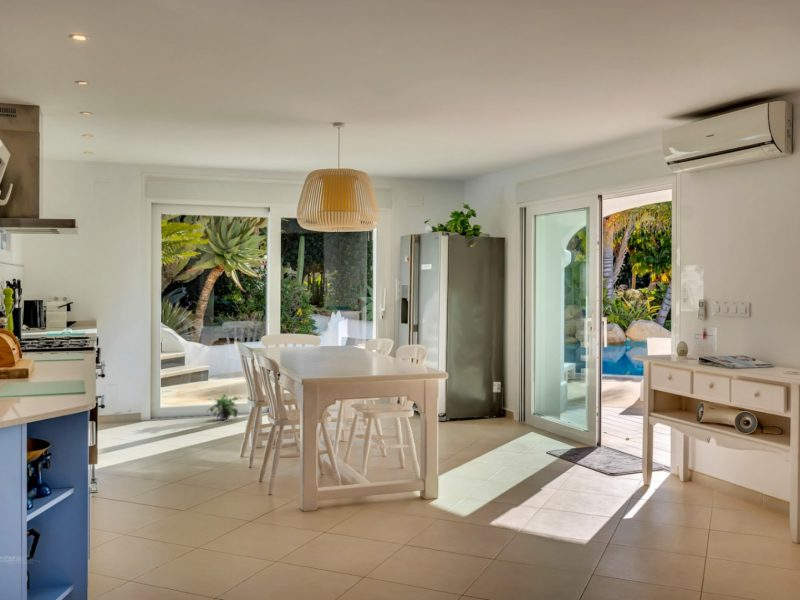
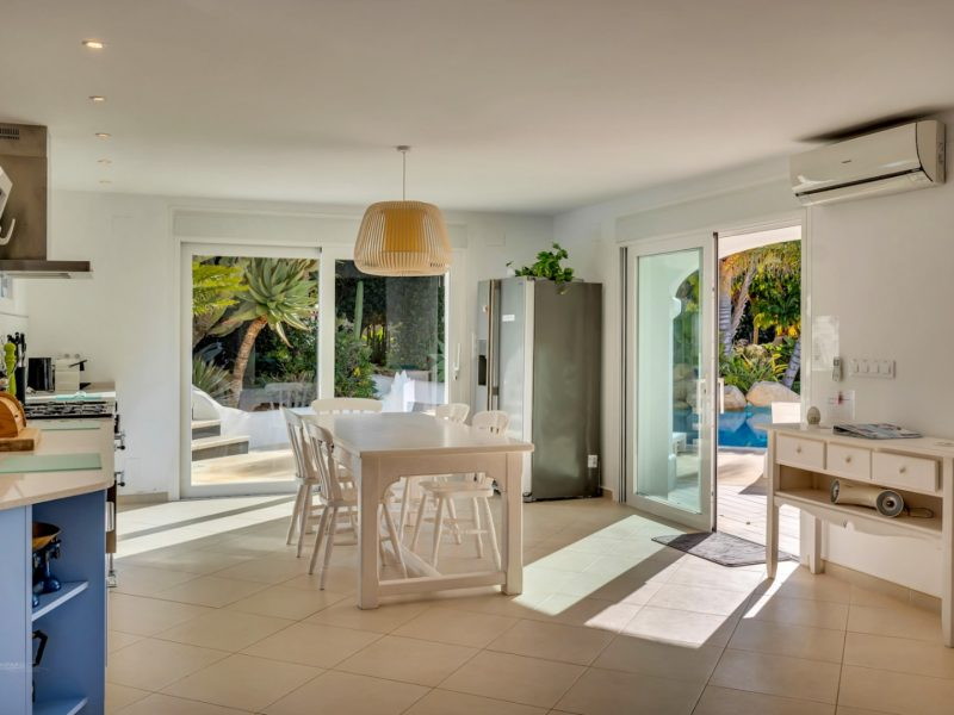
- potted plant [205,393,243,421]
